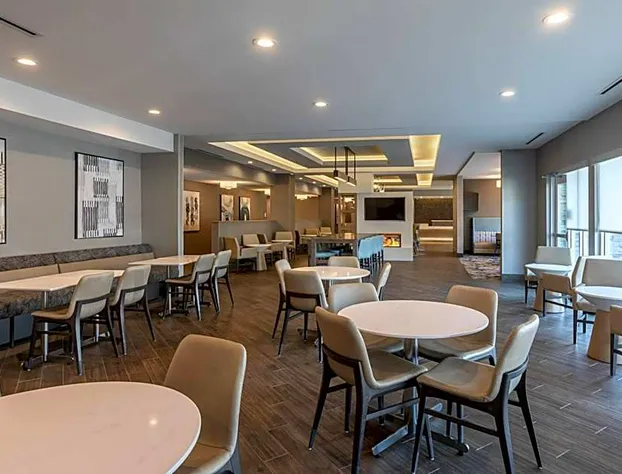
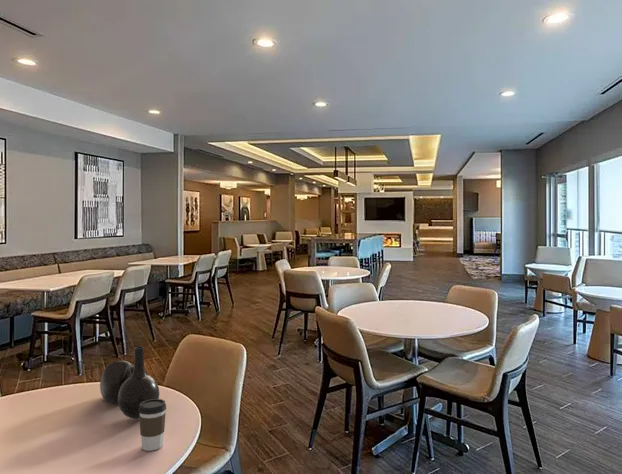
+ coffee cup [138,398,167,452]
+ decorative vase [99,346,160,420]
